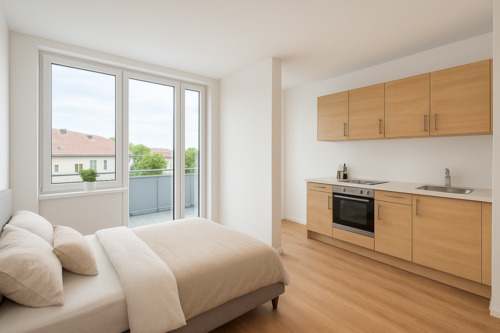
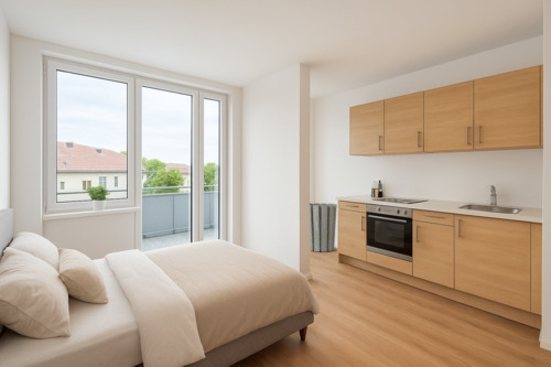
+ trash can [309,202,338,252]
